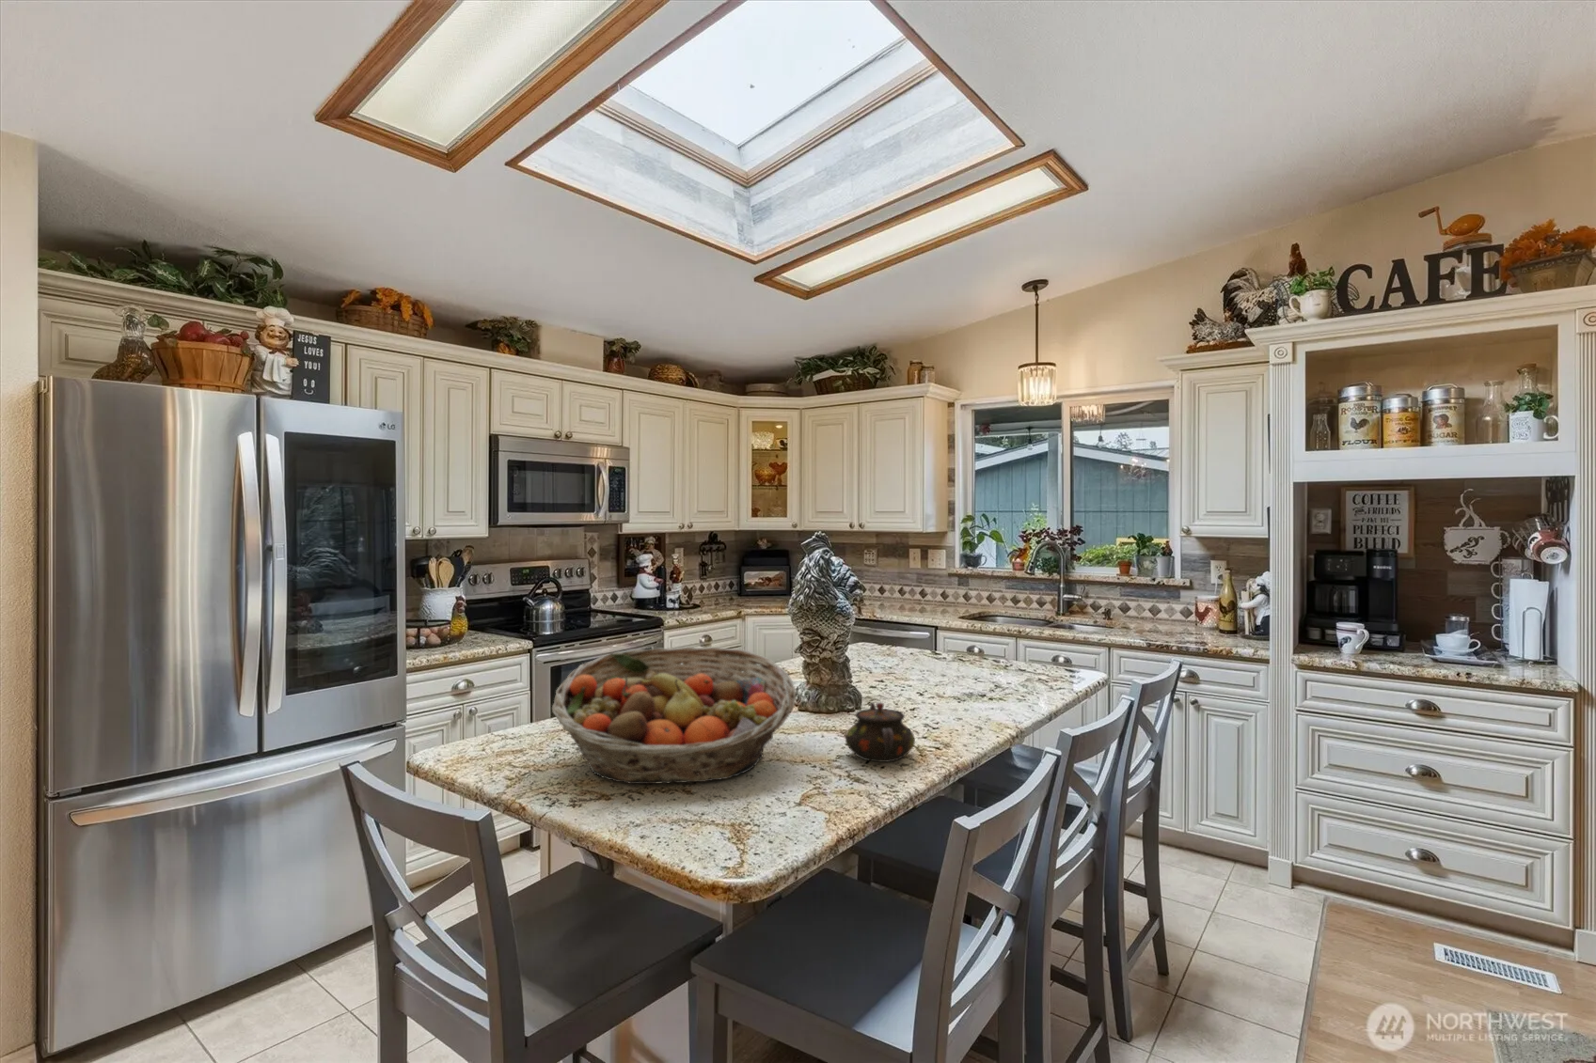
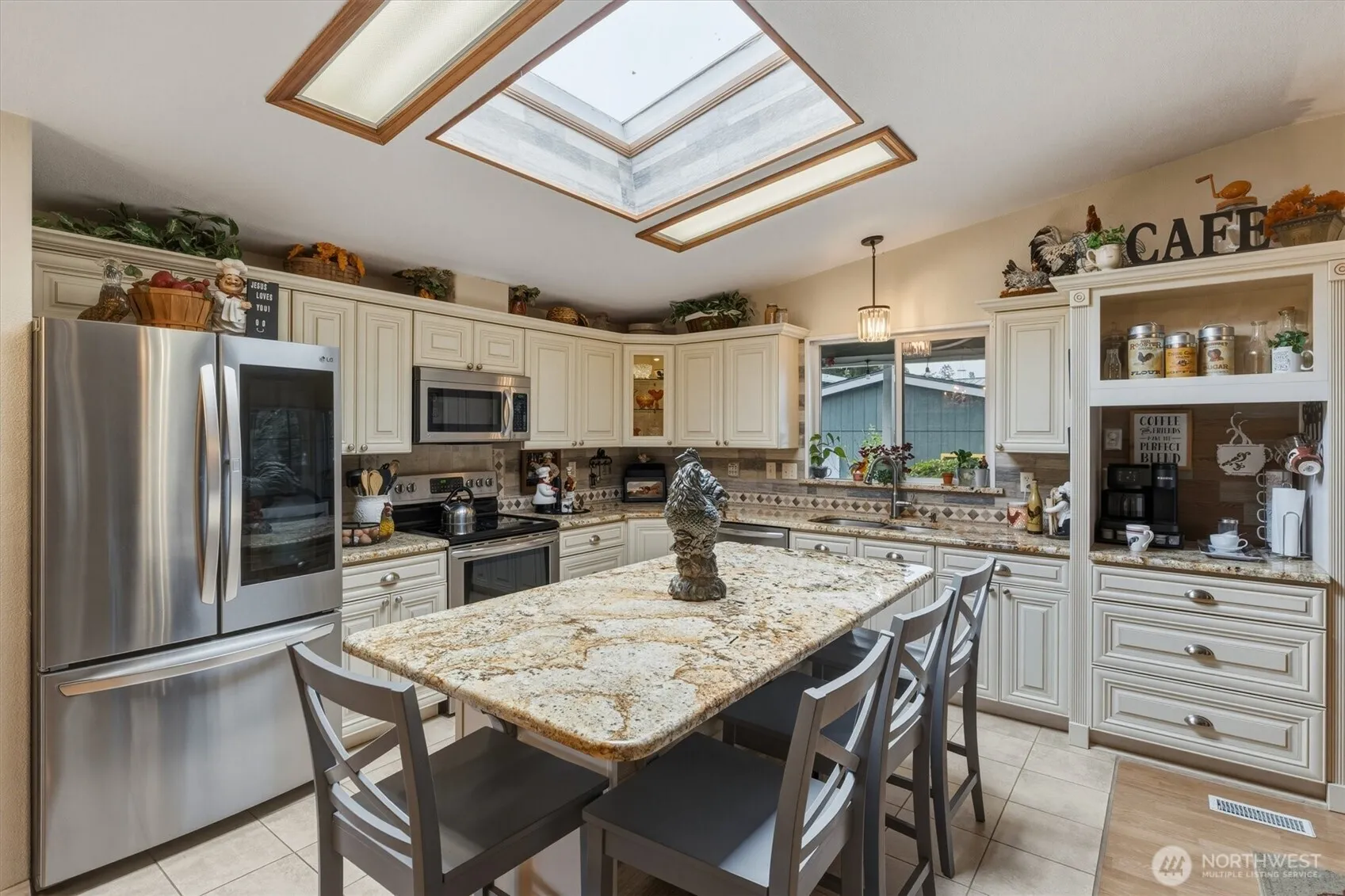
- teapot [845,701,916,763]
- fruit basket [551,645,796,785]
